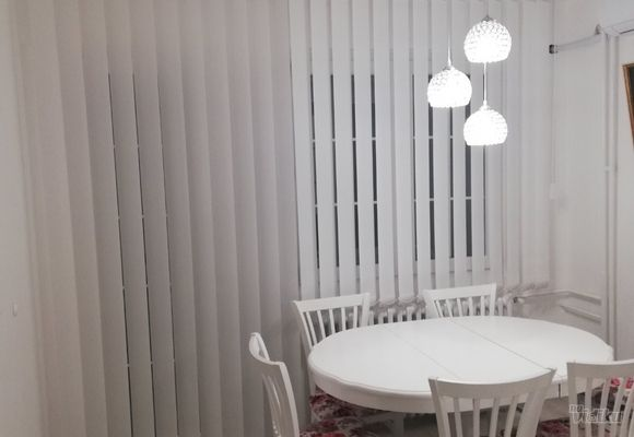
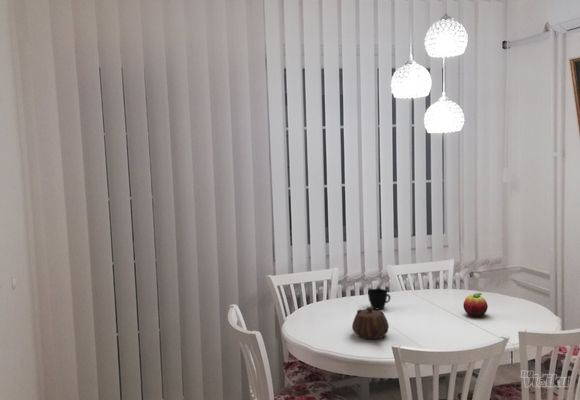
+ cup [367,288,392,310]
+ teapot [351,306,390,340]
+ fruit [462,292,489,318]
